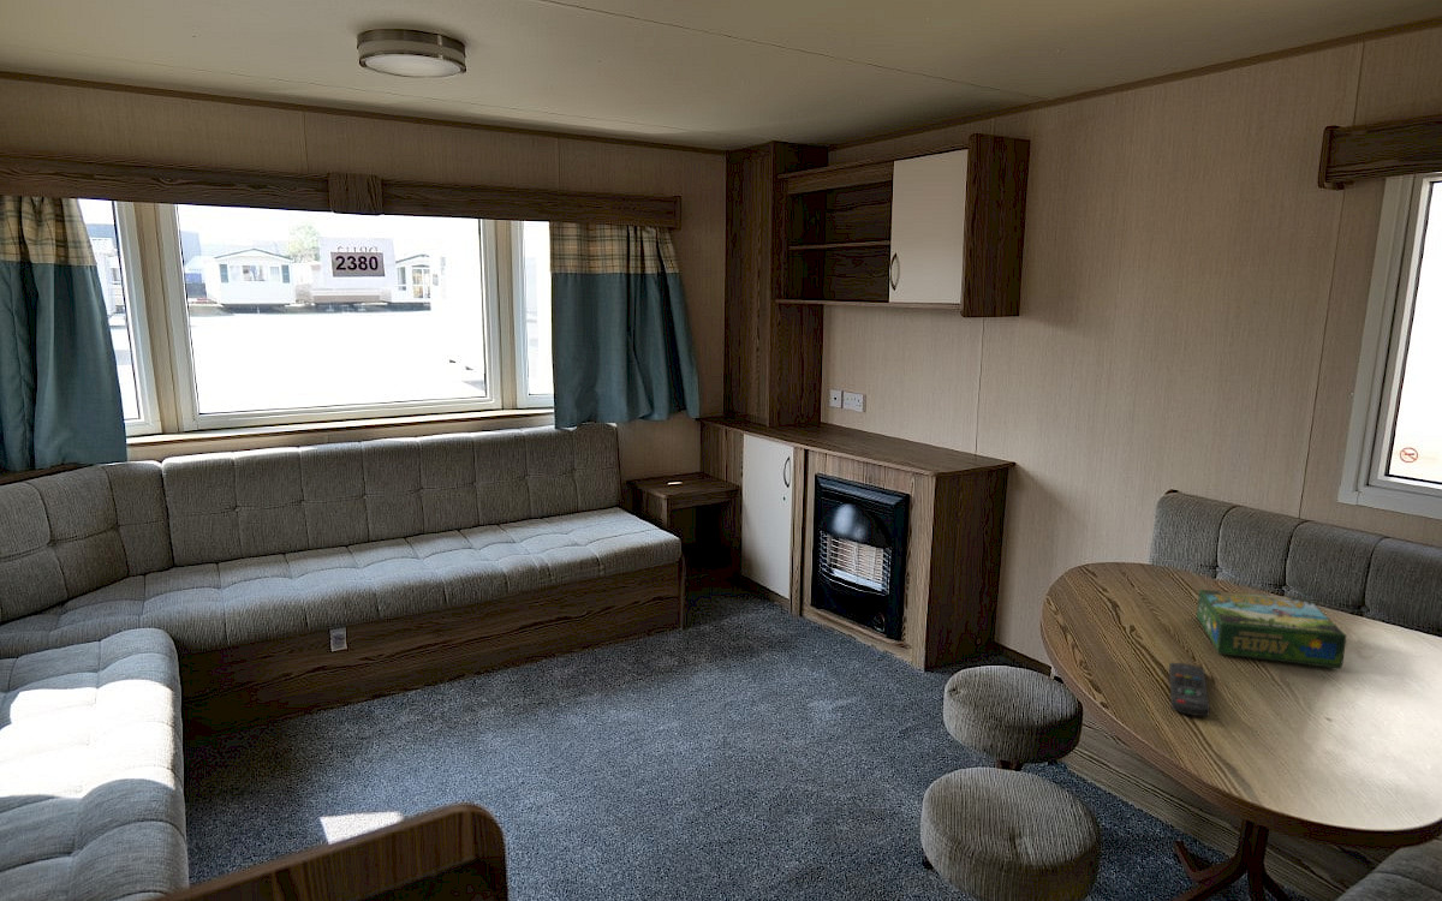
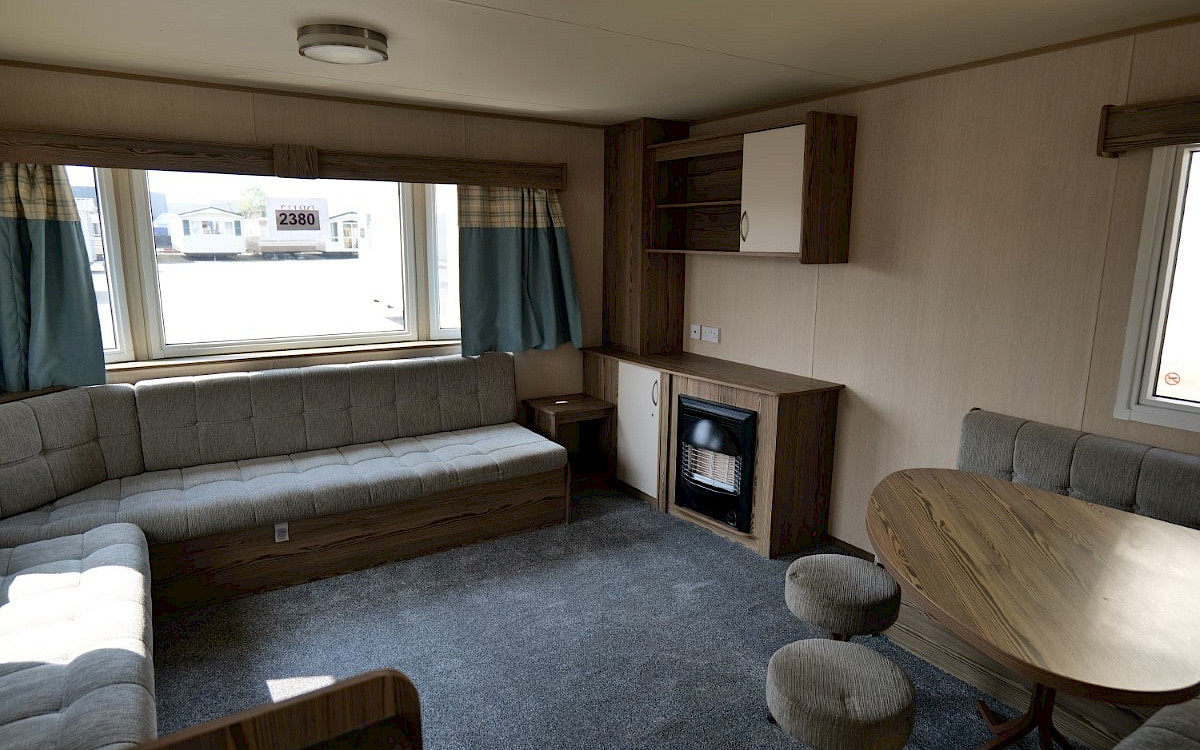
- board game [1196,589,1347,669]
- remote control [1168,662,1211,717]
